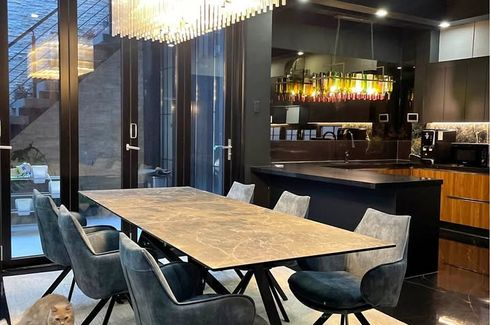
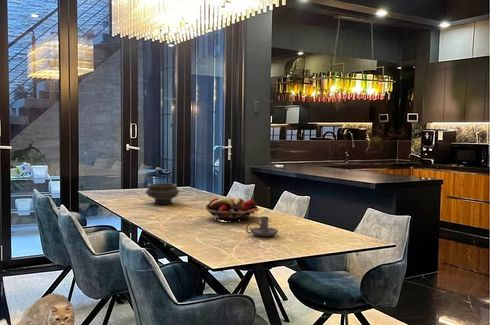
+ fruit basket [205,196,260,221]
+ candle holder [245,216,279,237]
+ bowl [145,182,180,205]
